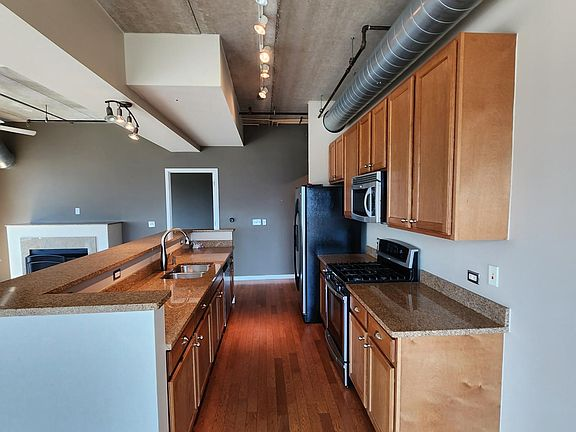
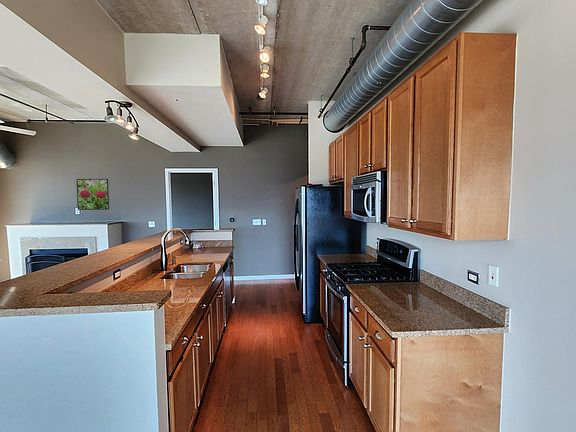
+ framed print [75,178,110,211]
